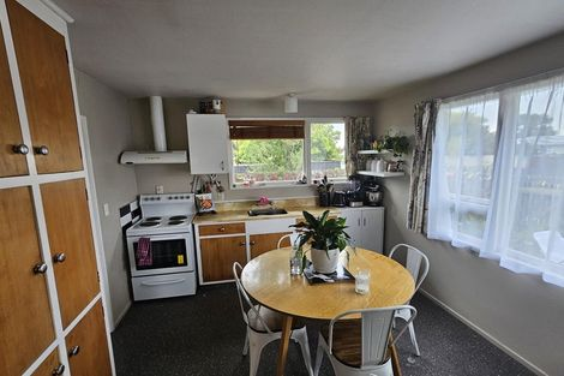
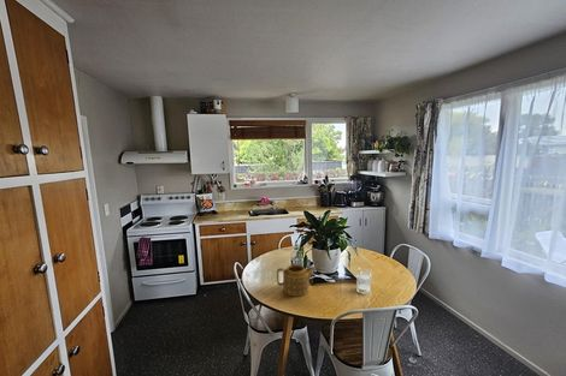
+ teapot [276,263,317,298]
